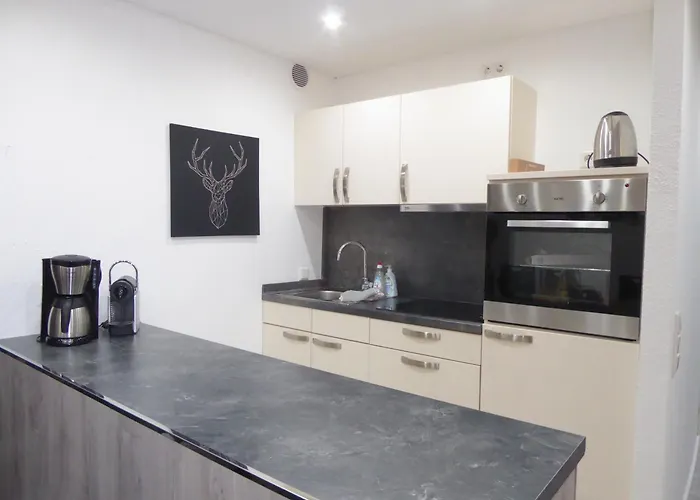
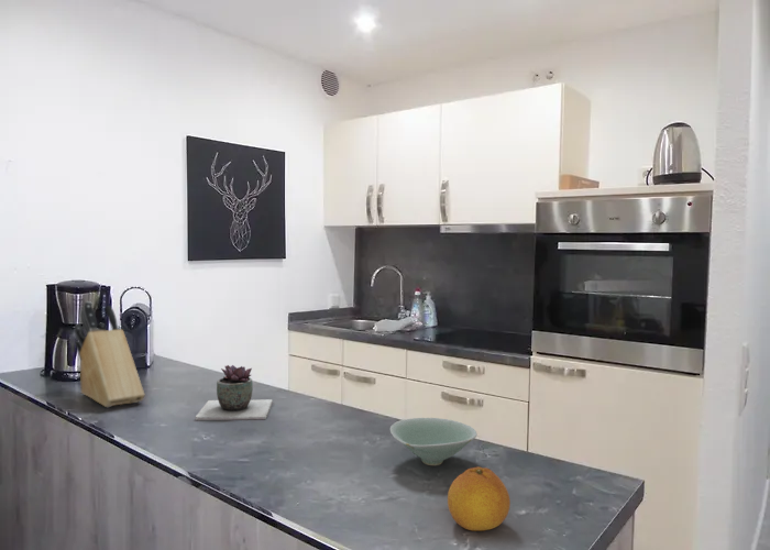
+ bowl [389,417,479,466]
+ knife block [74,300,146,408]
+ succulent plant [195,364,274,421]
+ fruit [447,466,512,531]
